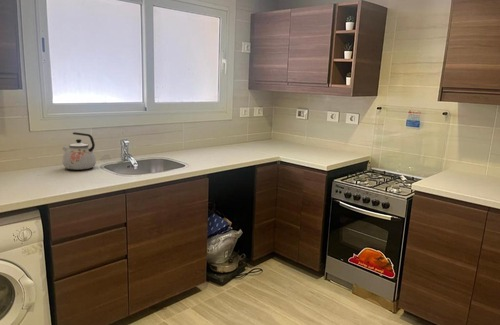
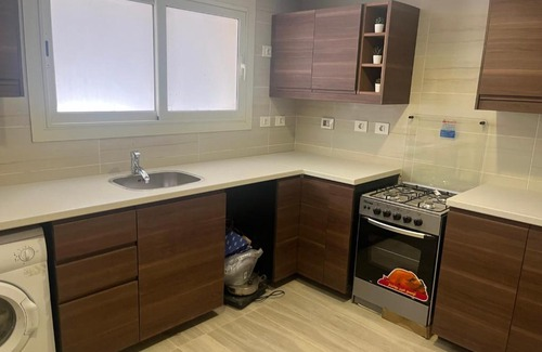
- kettle [61,131,97,171]
